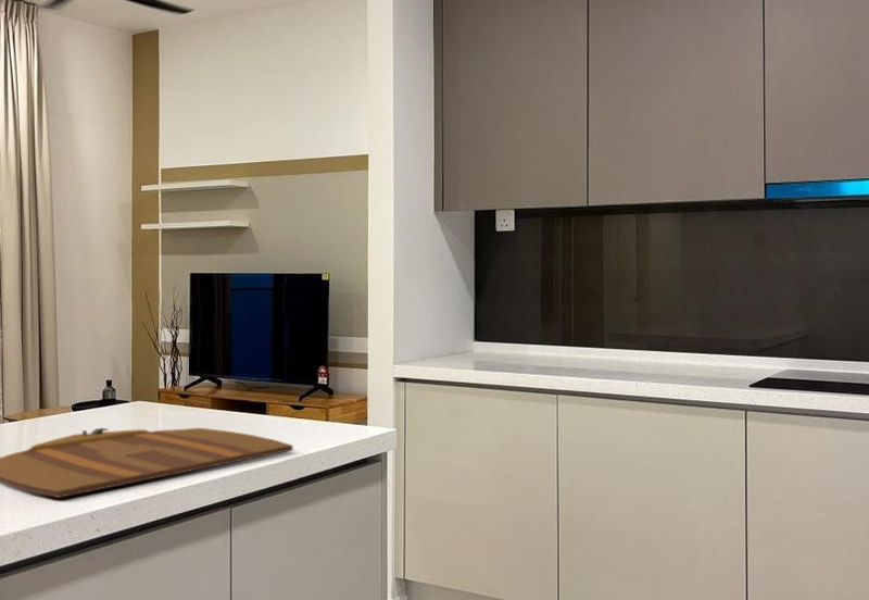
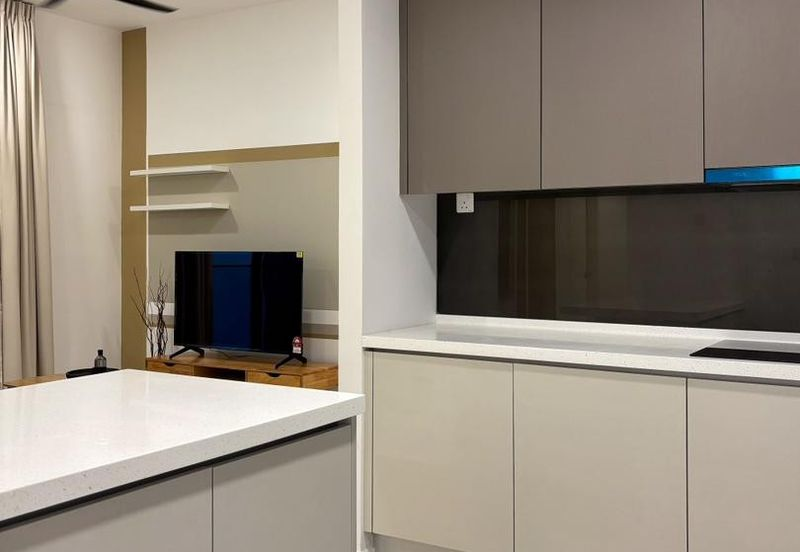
- cutting board [0,427,293,499]
